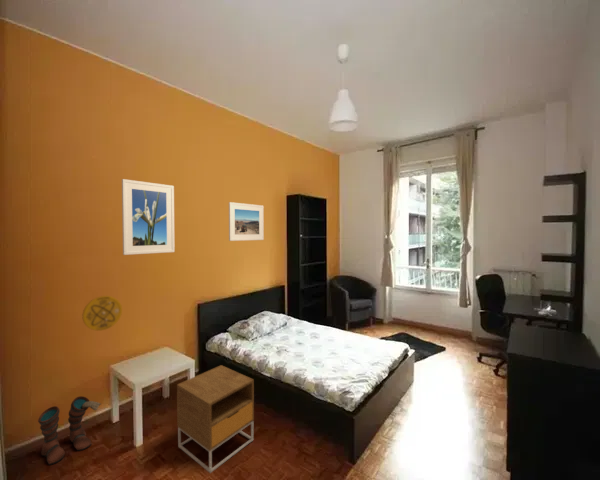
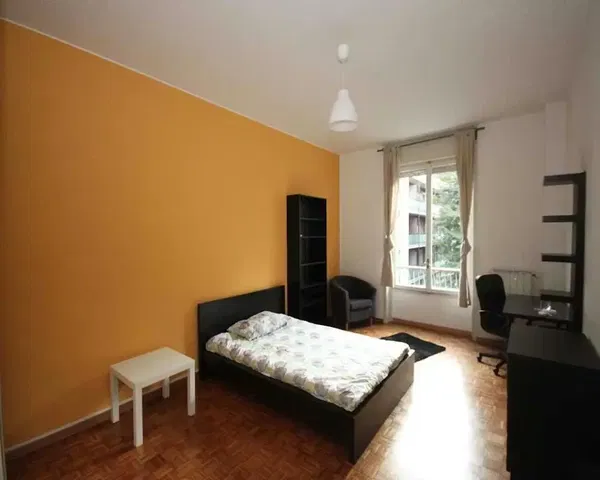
- boots [37,395,102,466]
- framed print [228,201,265,242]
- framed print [121,178,176,256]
- medallion [81,295,123,332]
- nightstand [176,364,255,474]
